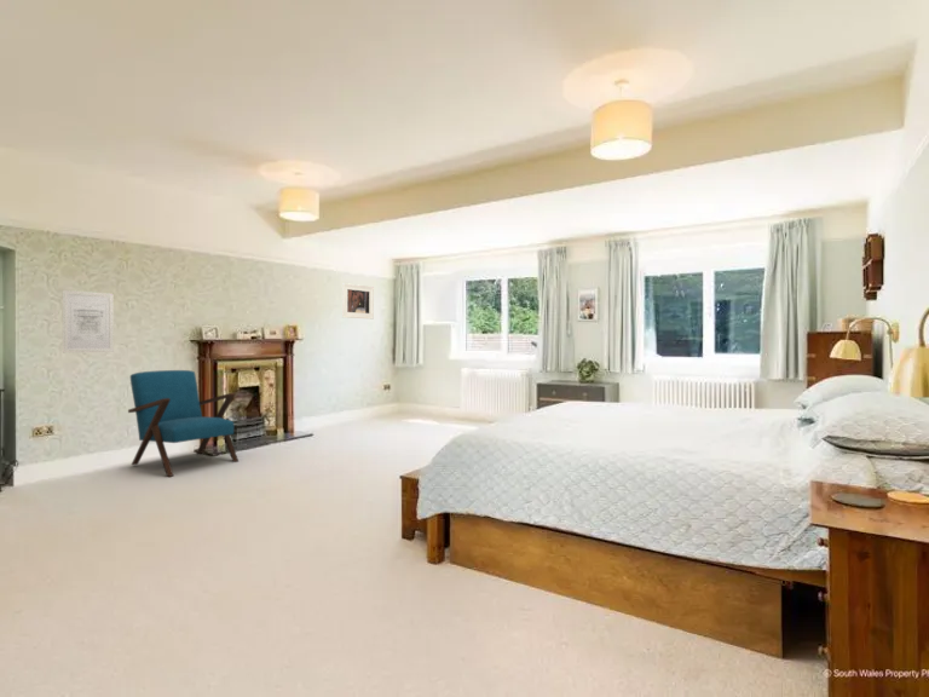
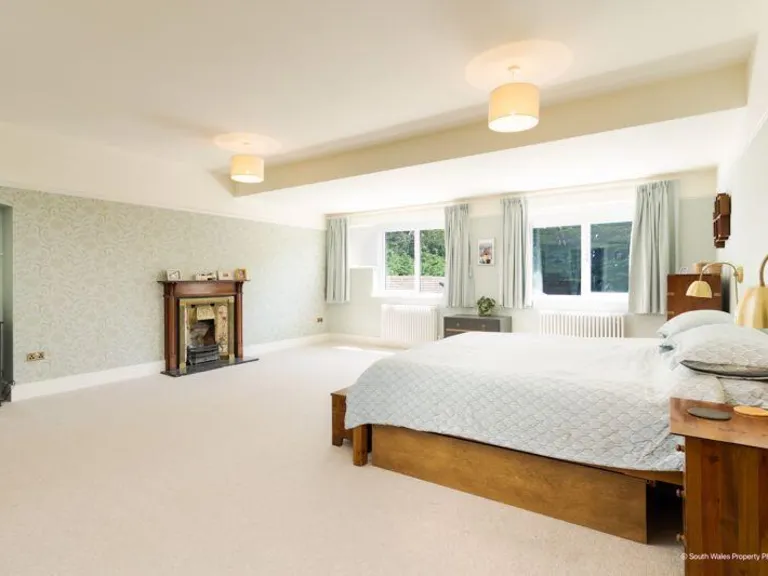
- wall art [62,289,115,353]
- armchair [127,369,240,478]
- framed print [341,282,375,321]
